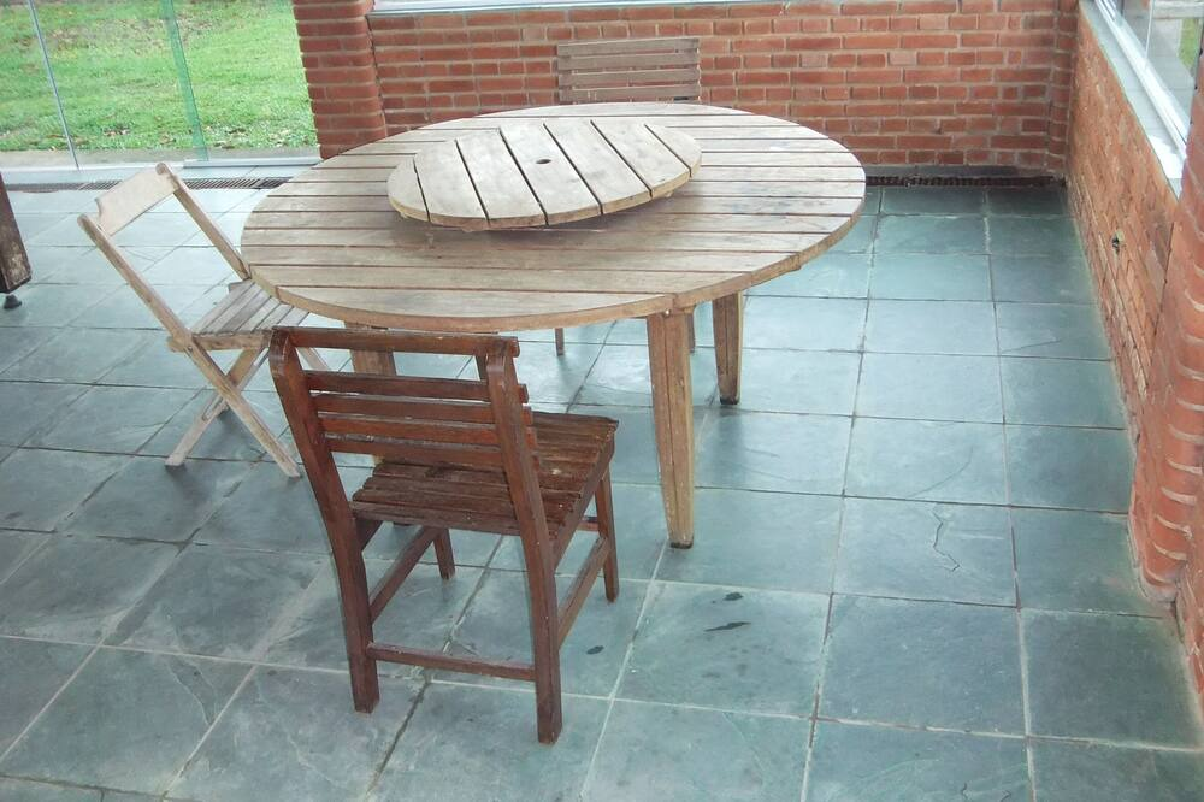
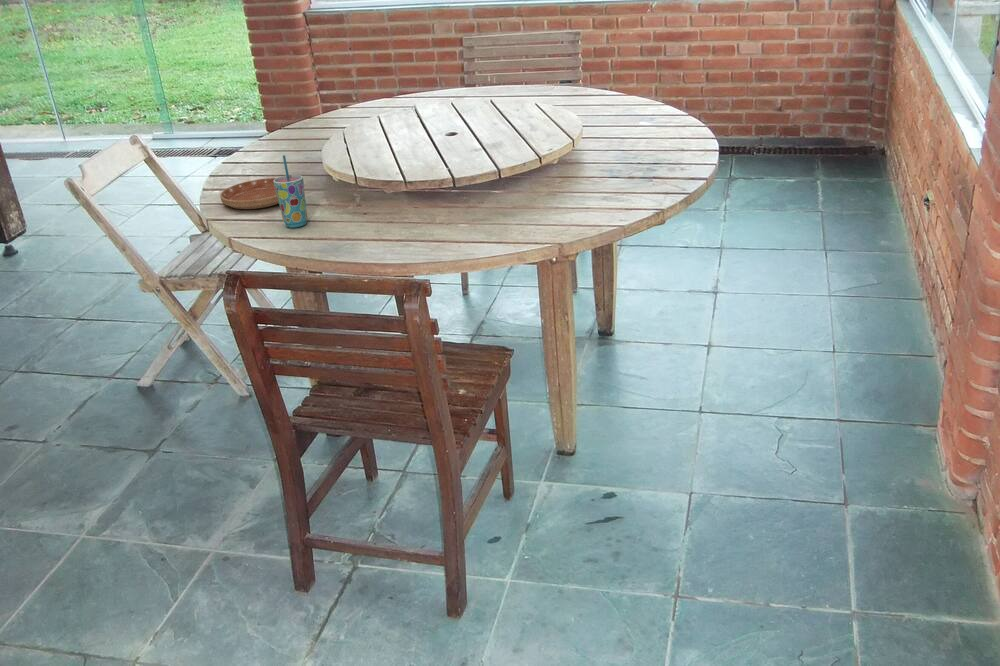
+ cup [274,154,308,229]
+ saucer [219,177,279,210]
